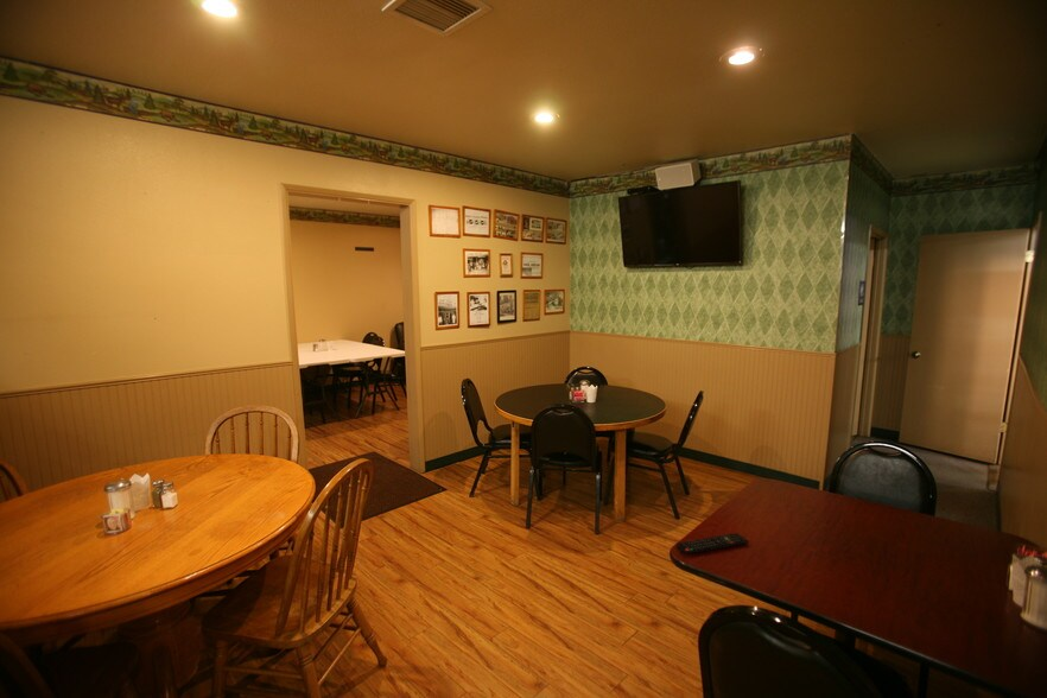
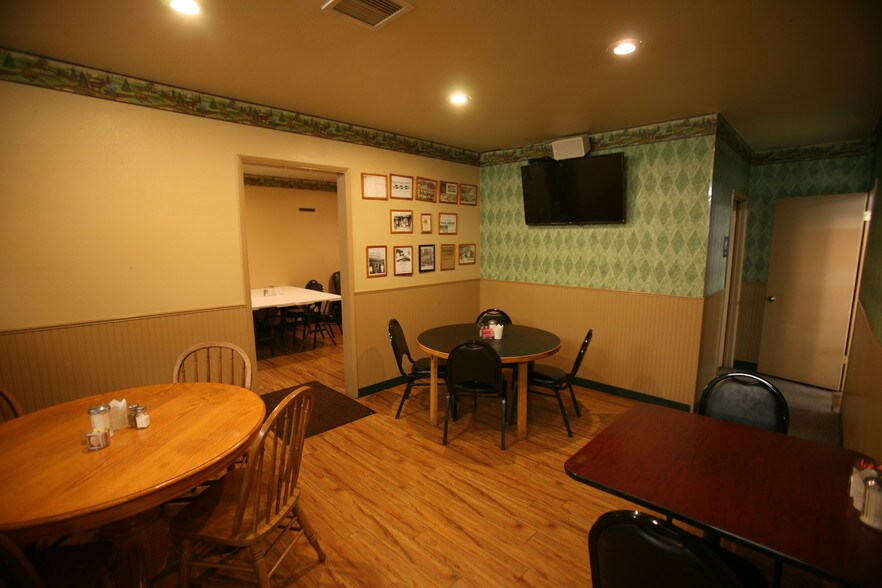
- remote control [675,532,750,556]
